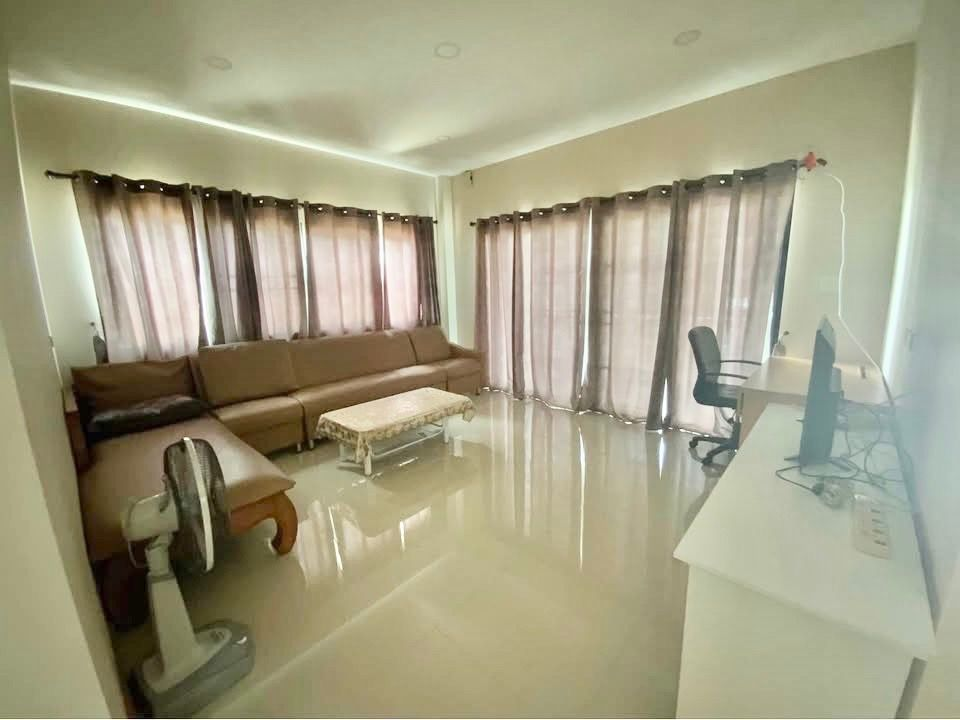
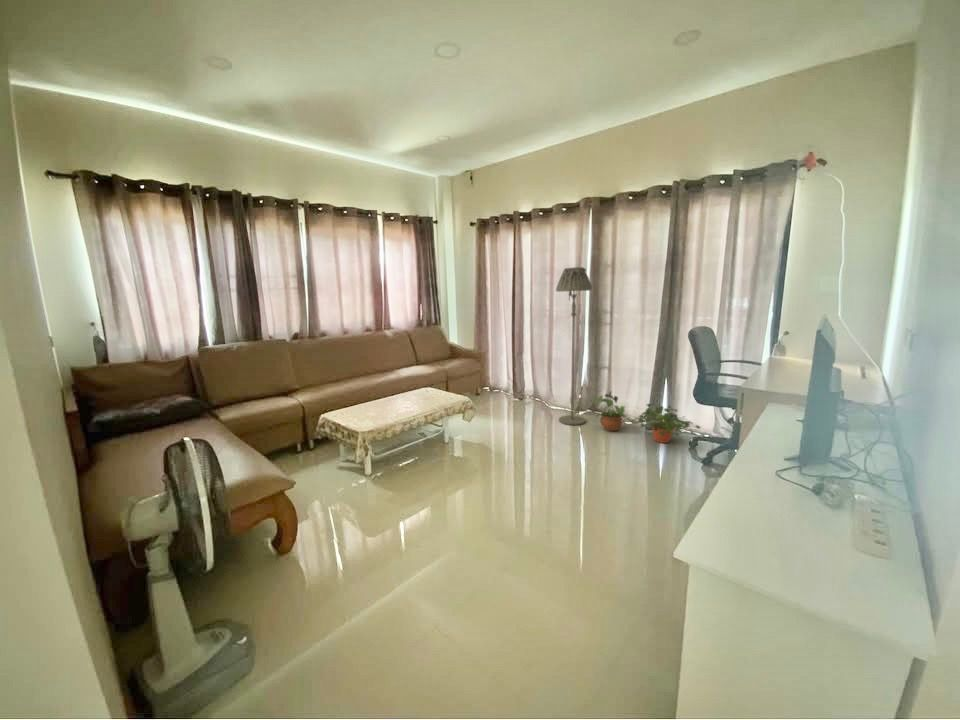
+ floor lamp [555,266,593,426]
+ potted plant [593,390,626,432]
+ potted plant [637,403,702,444]
